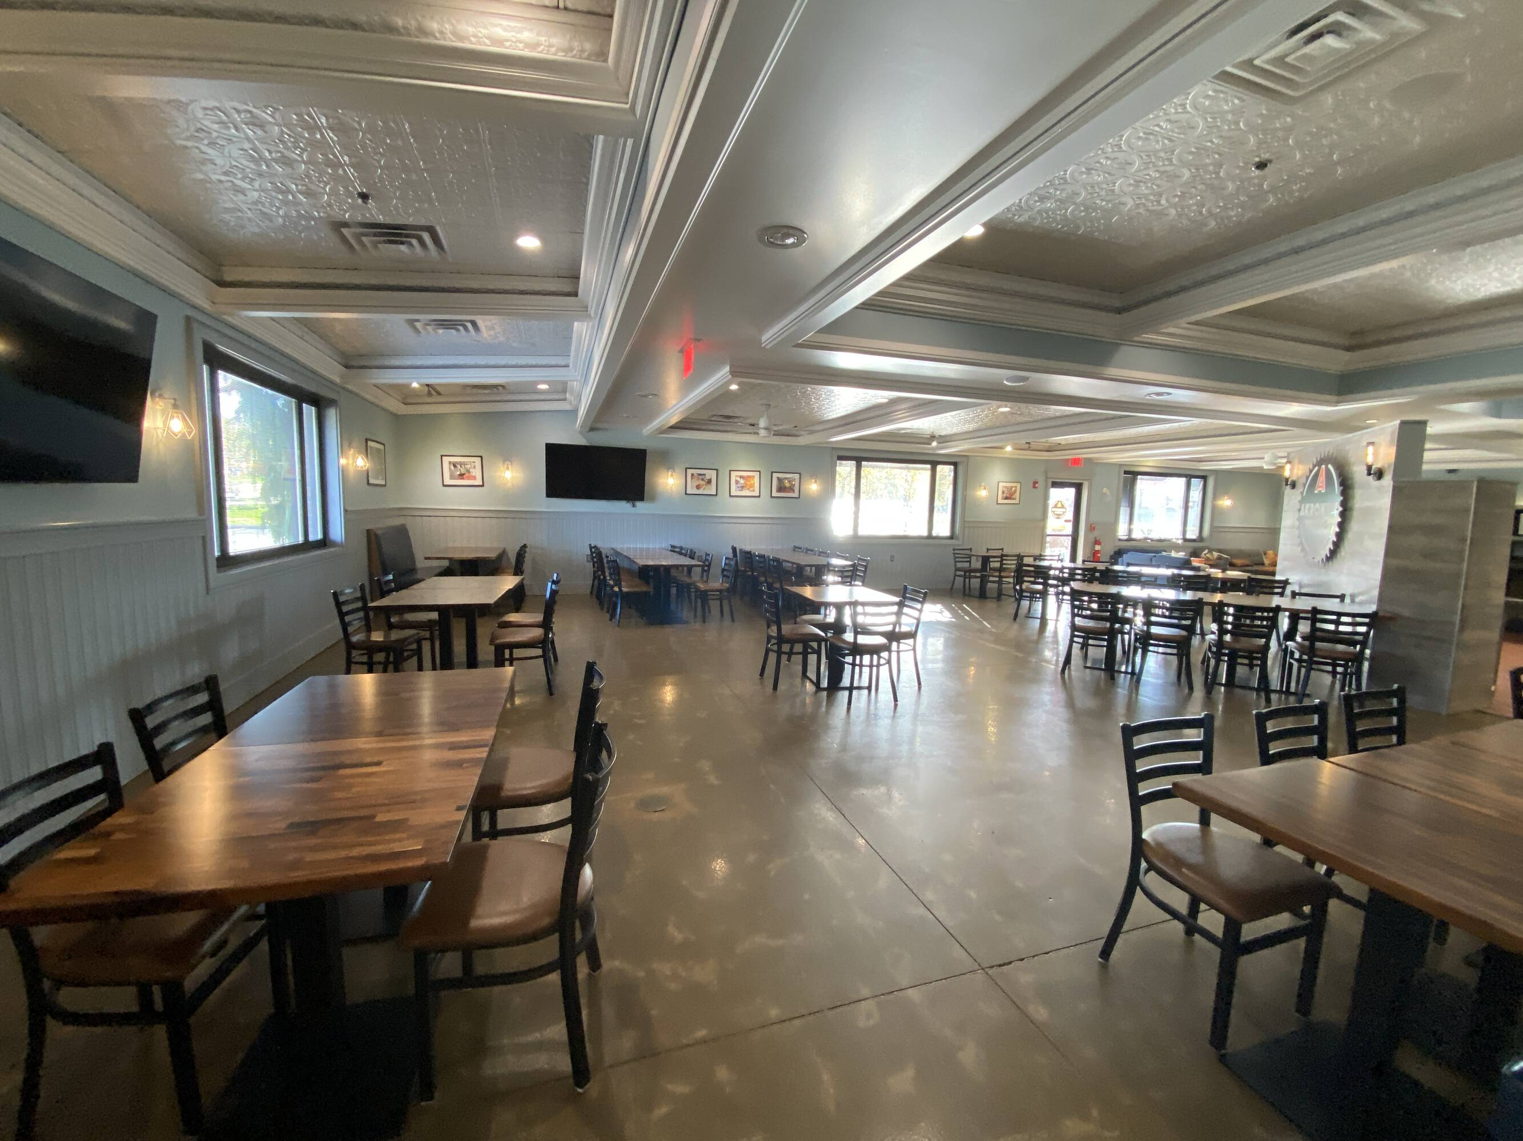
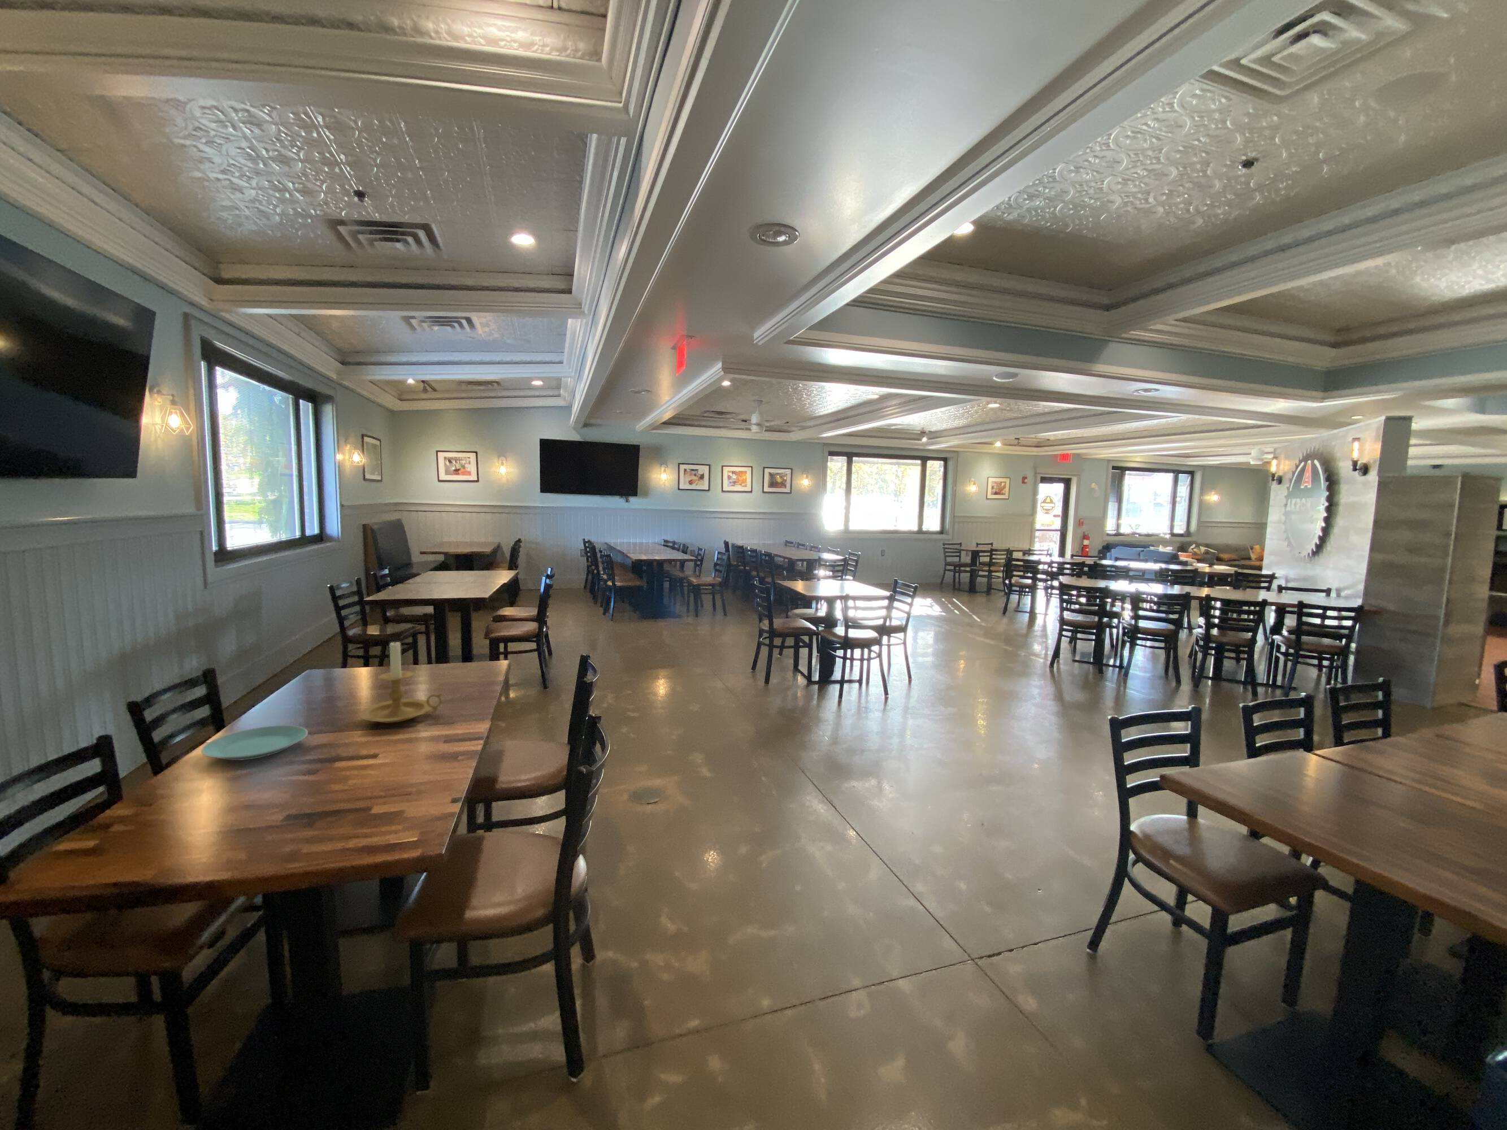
+ plate [201,725,309,761]
+ candle holder [358,639,444,724]
